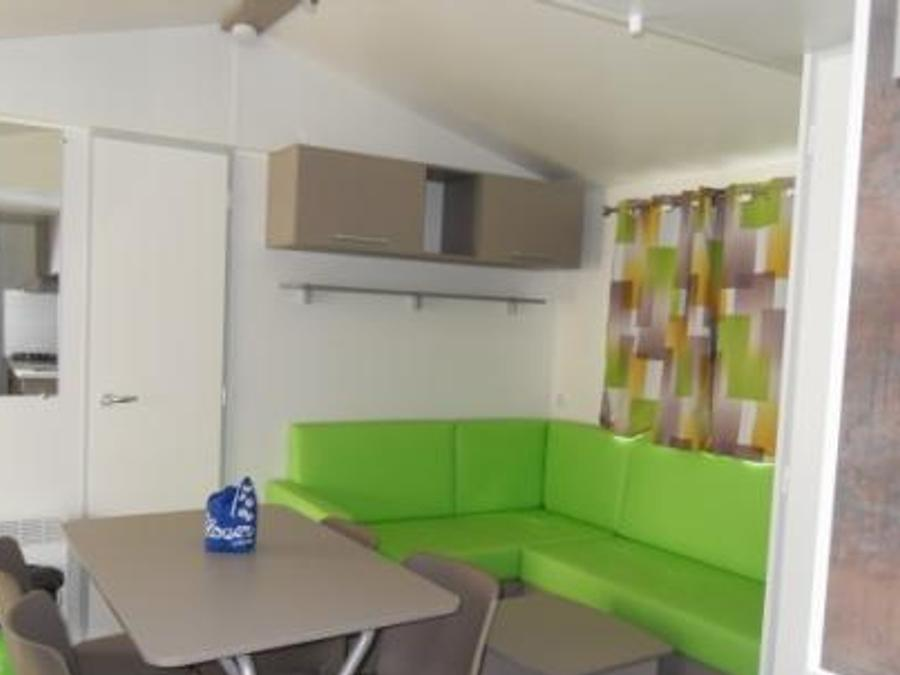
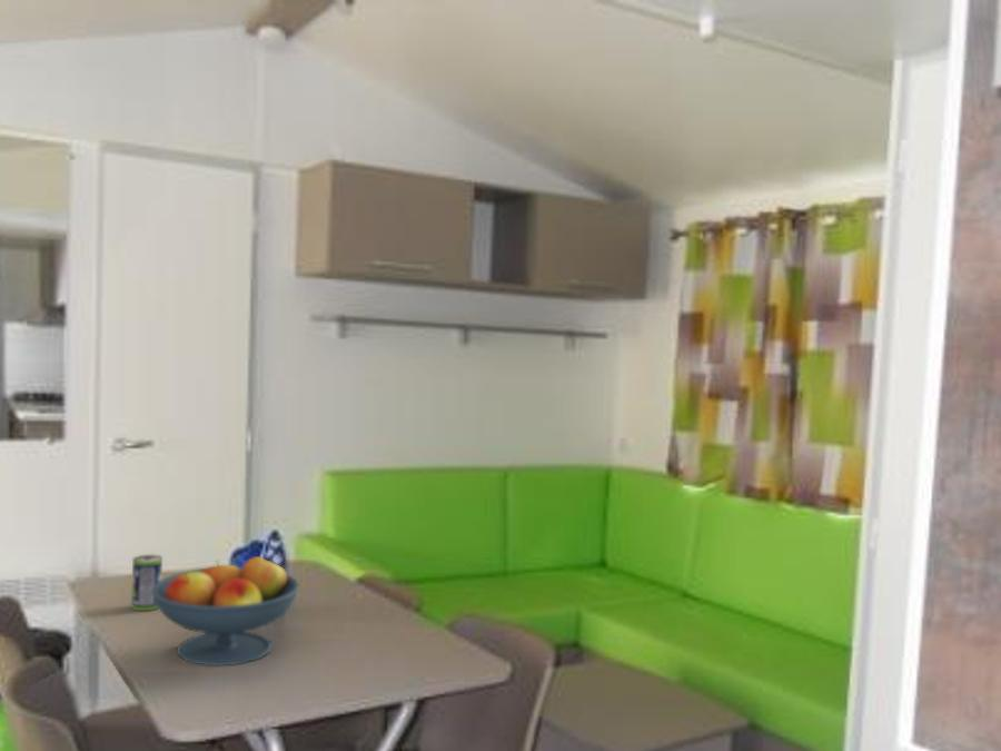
+ fruit bowl [151,554,301,666]
+ beverage can [130,554,163,612]
